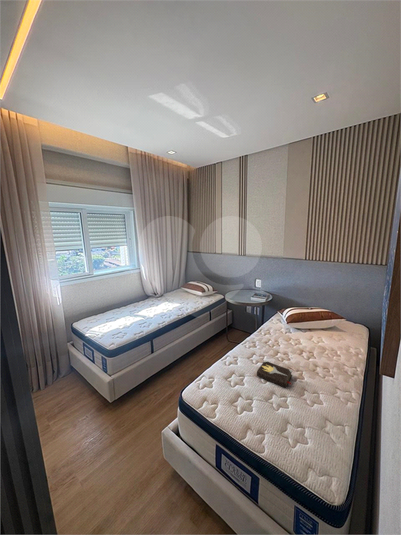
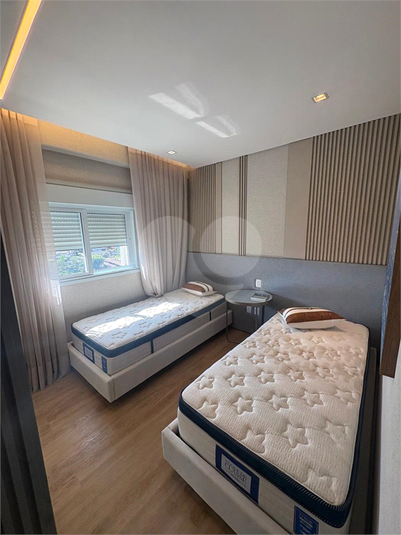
- hardback book [256,359,293,389]
